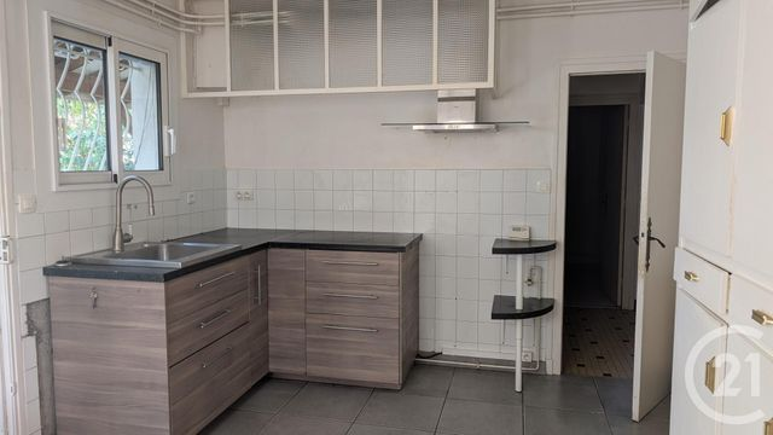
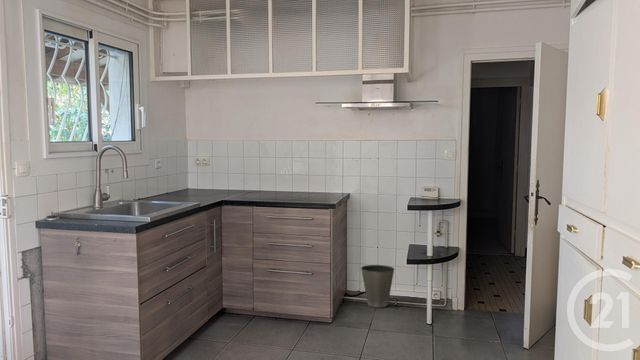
+ waste basket [360,264,395,308]
